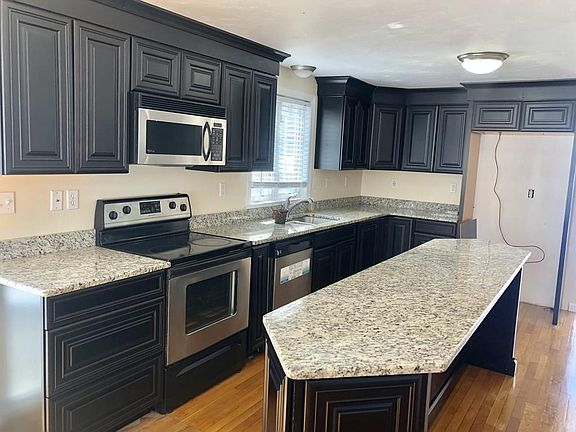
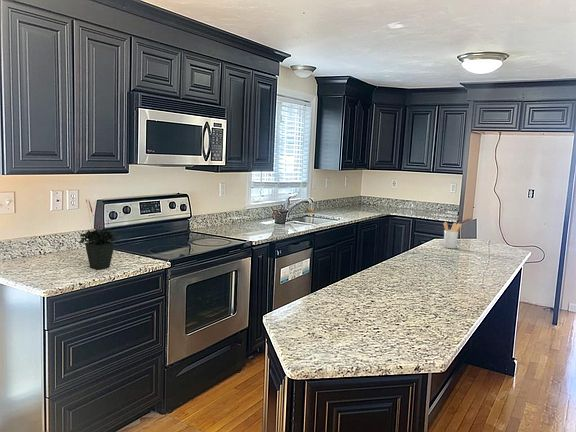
+ utensil holder [442,221,463,249]
+ potted plant [78,199,120,270]
